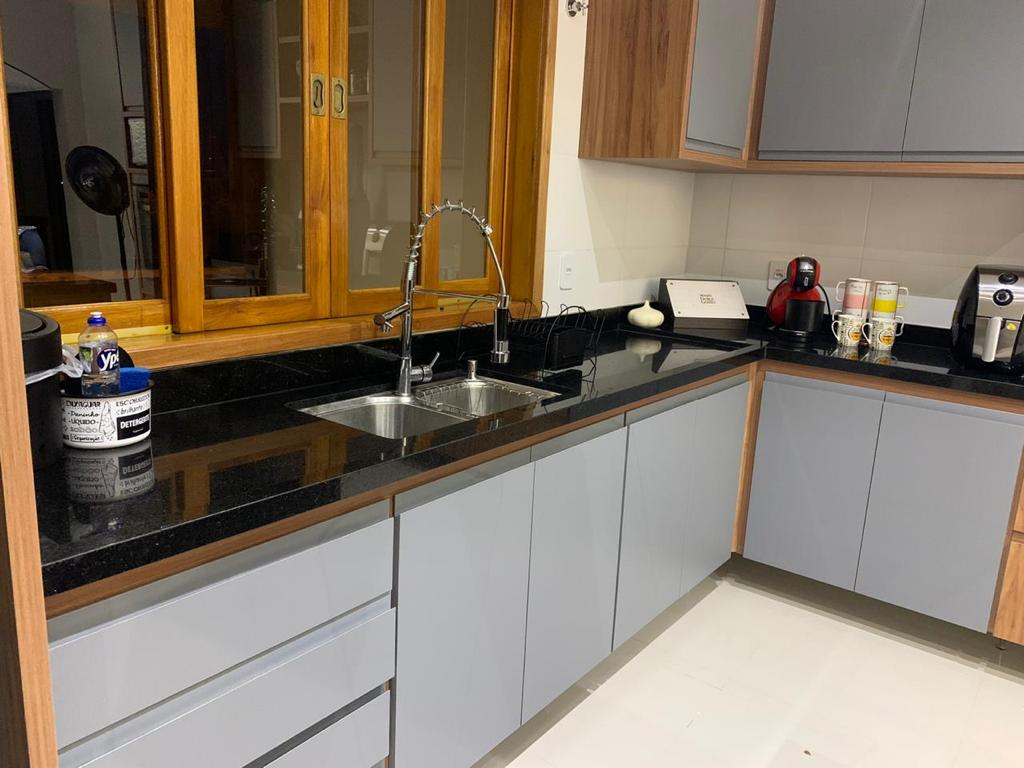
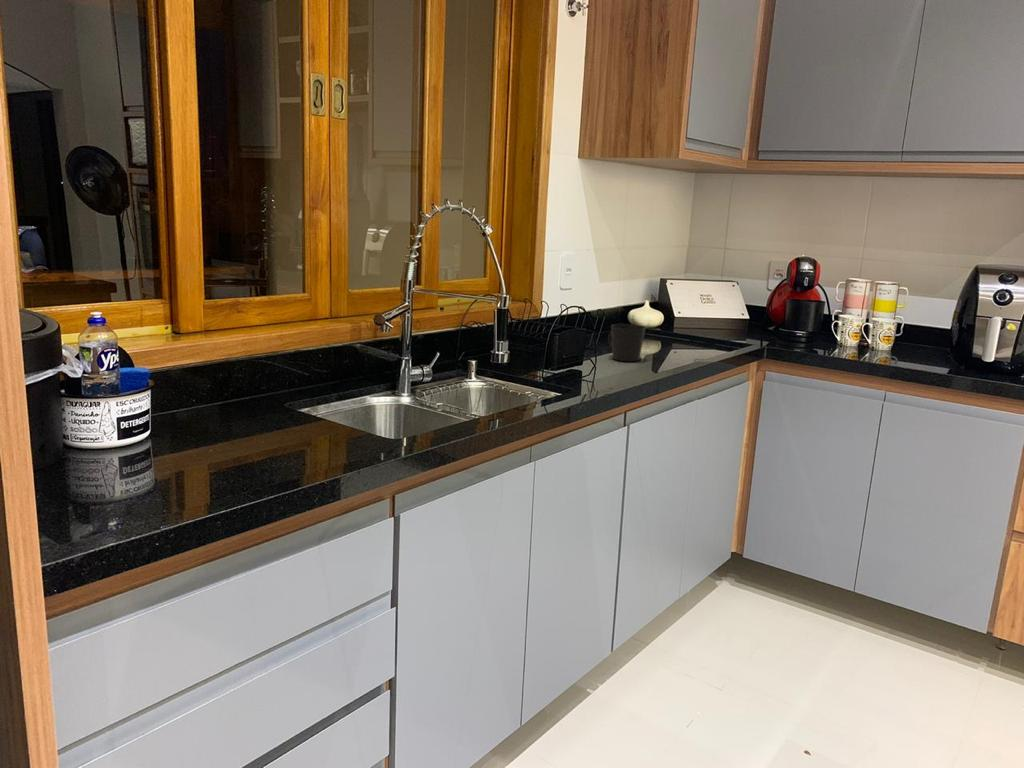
+ cup [607,323,646,362]
